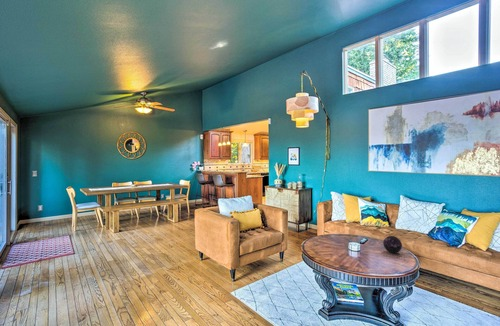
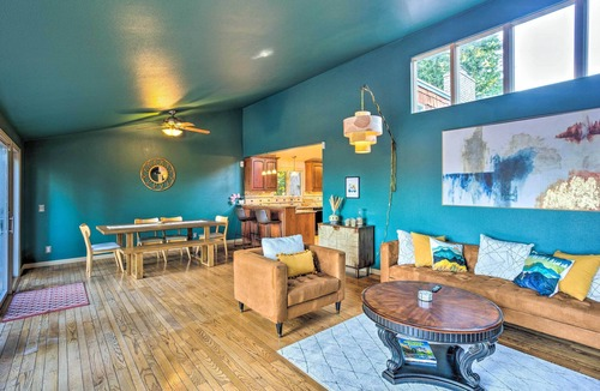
- decorative orb [382,235,403,254]
